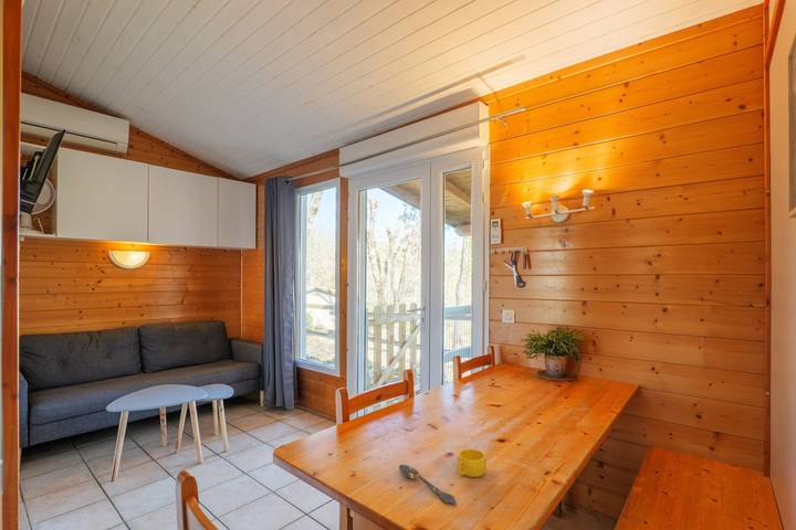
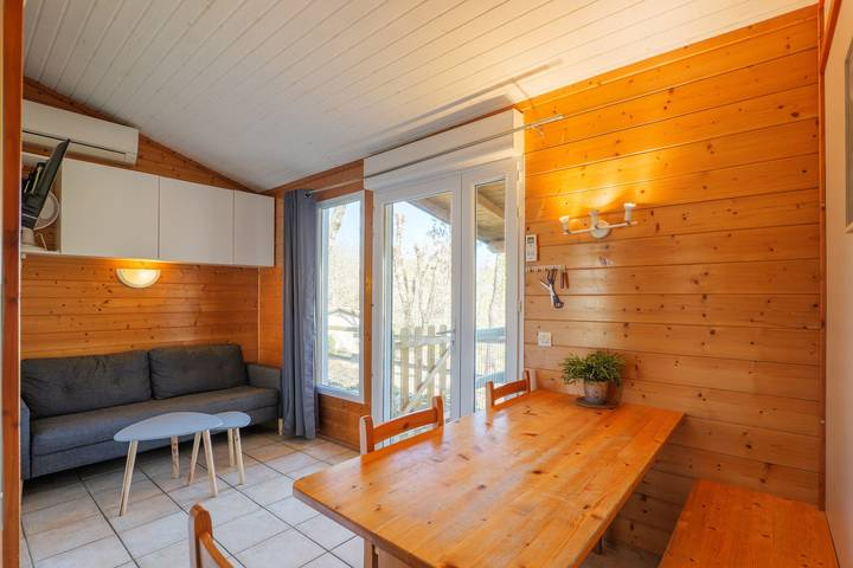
- spoon [398,464,458,506]
- cup [457,447,488,478]
